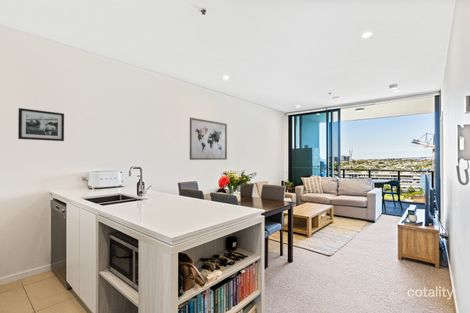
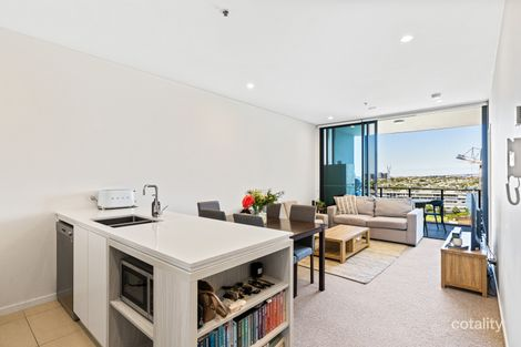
- wall art [189,117,228,161]
- picture frame [17,107,65,142]
